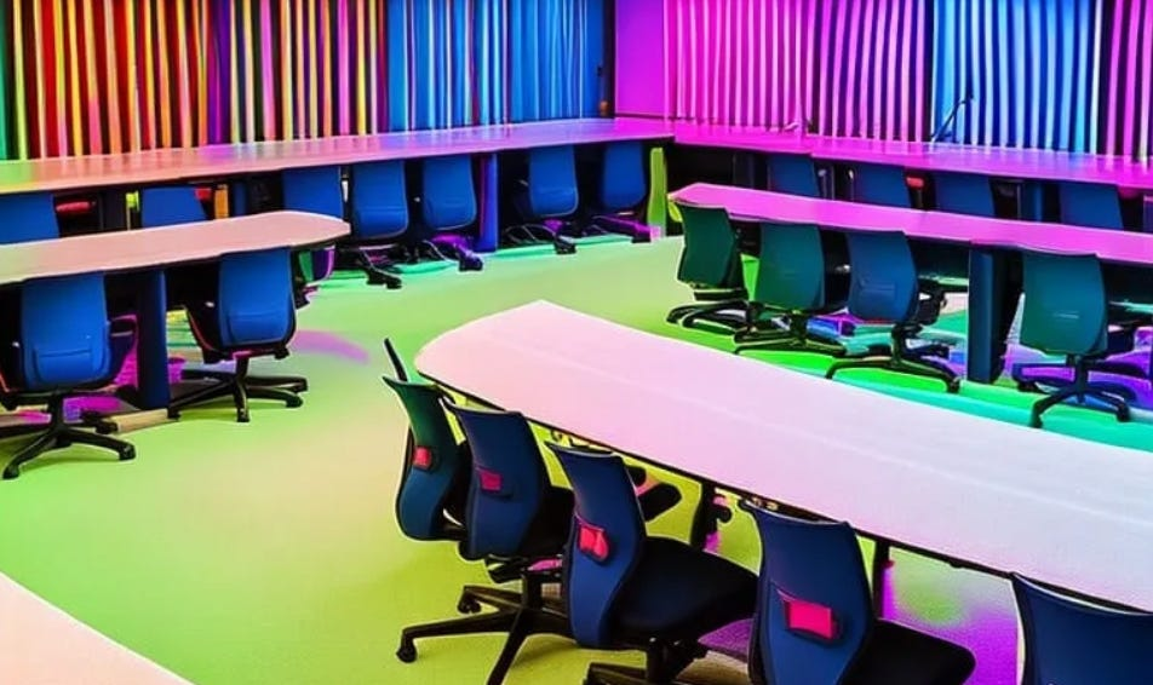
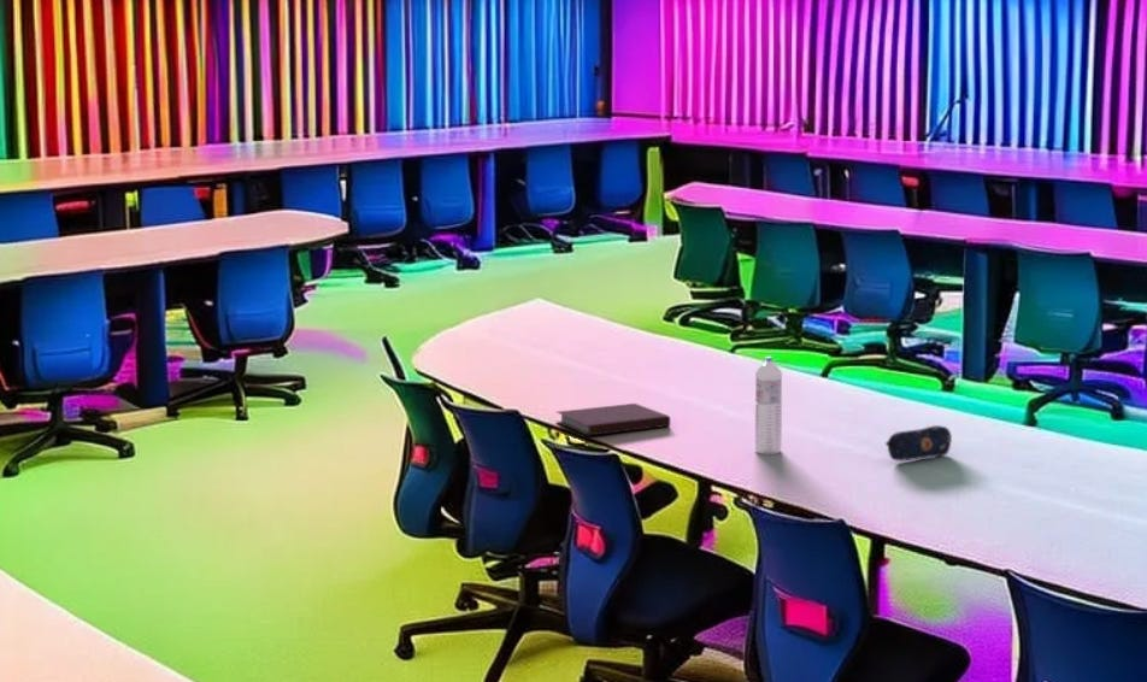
+ water bottle [754,355,783,455]
+ pencil case [884,424,953,461]
+ notebook [554,402,671,437]
